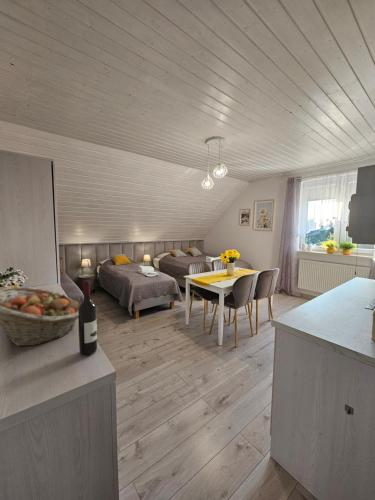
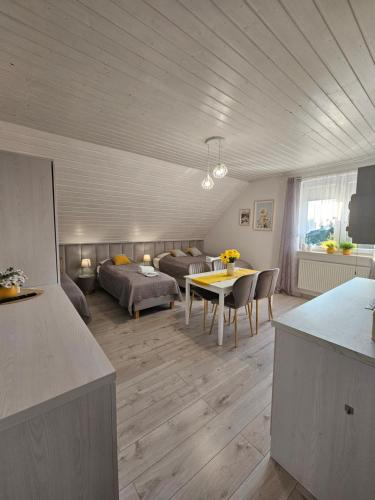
- wine bottle [77,279,98,357]
- fruit basket [0,286,80,347]
